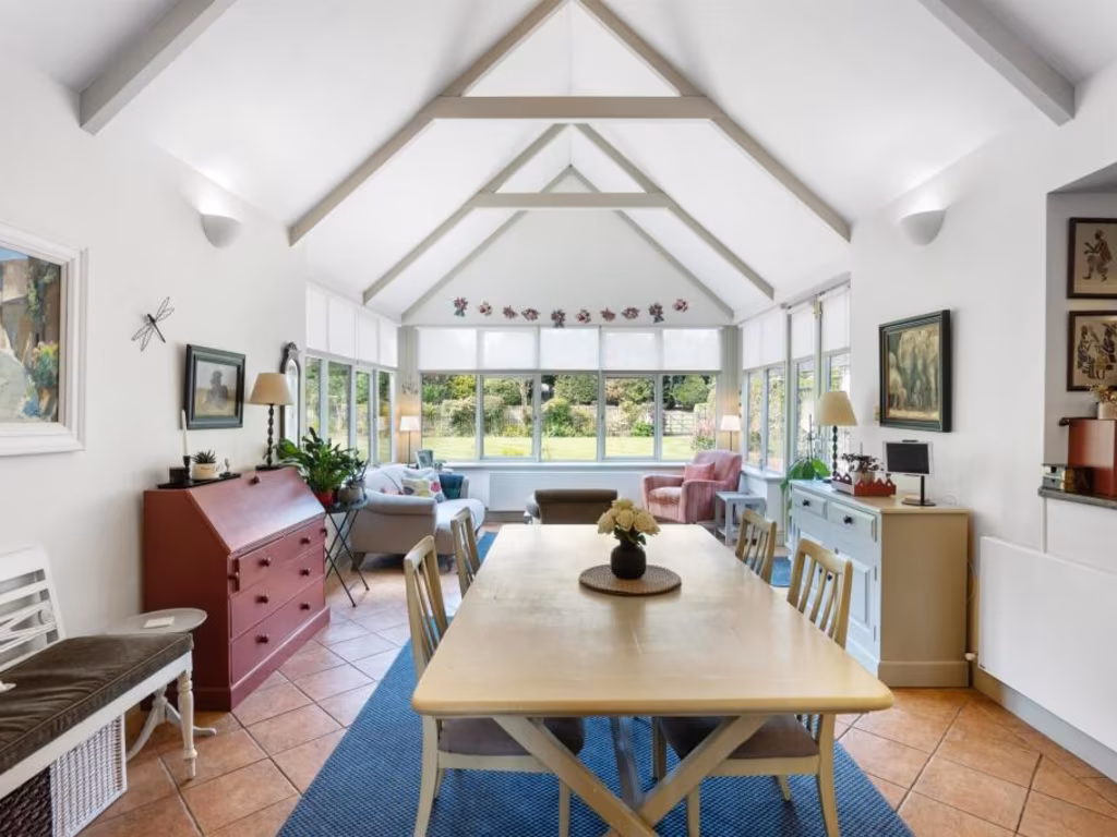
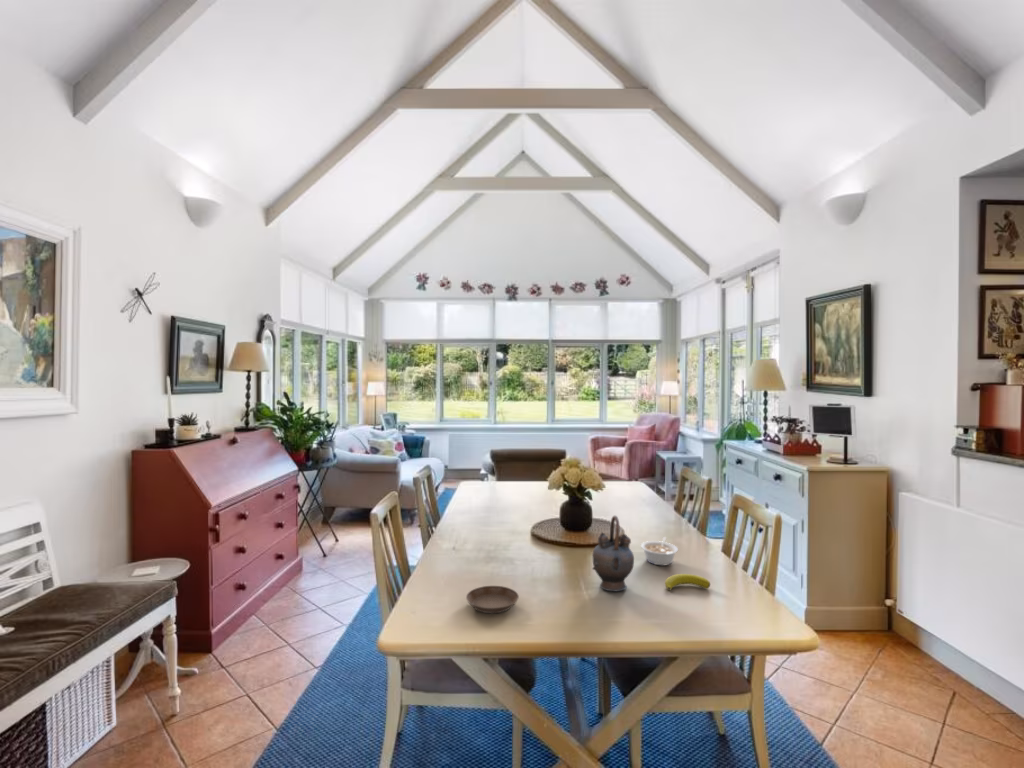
+ saucer [465,585,520,614]
+ legume [640,536,679,566]
+ banana [664,573,711,592]
+ teapot [591,515,635,592]
